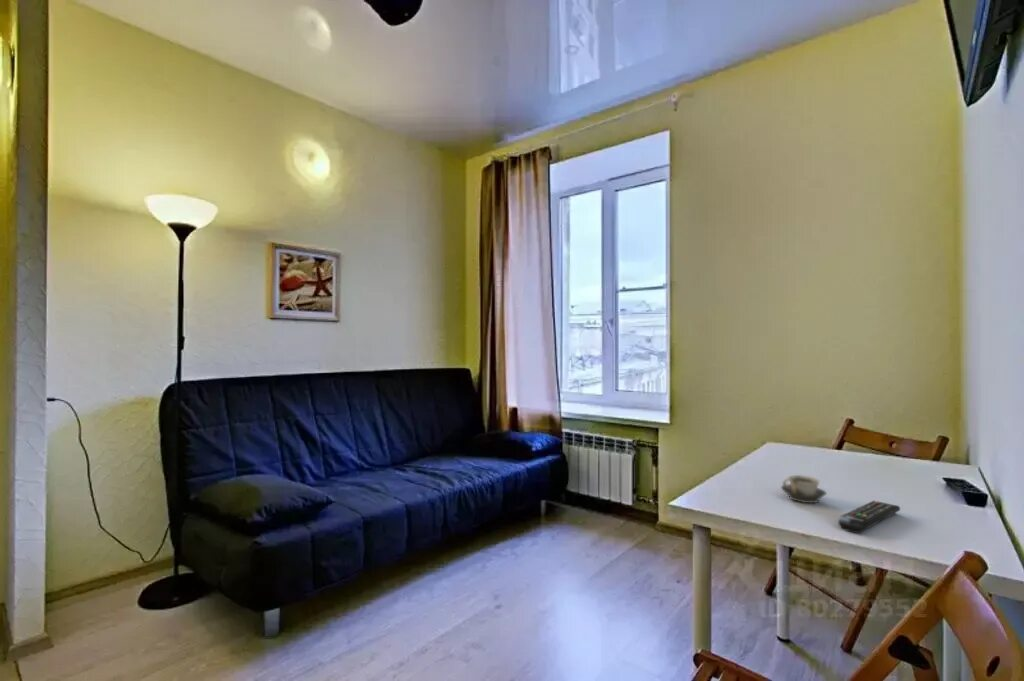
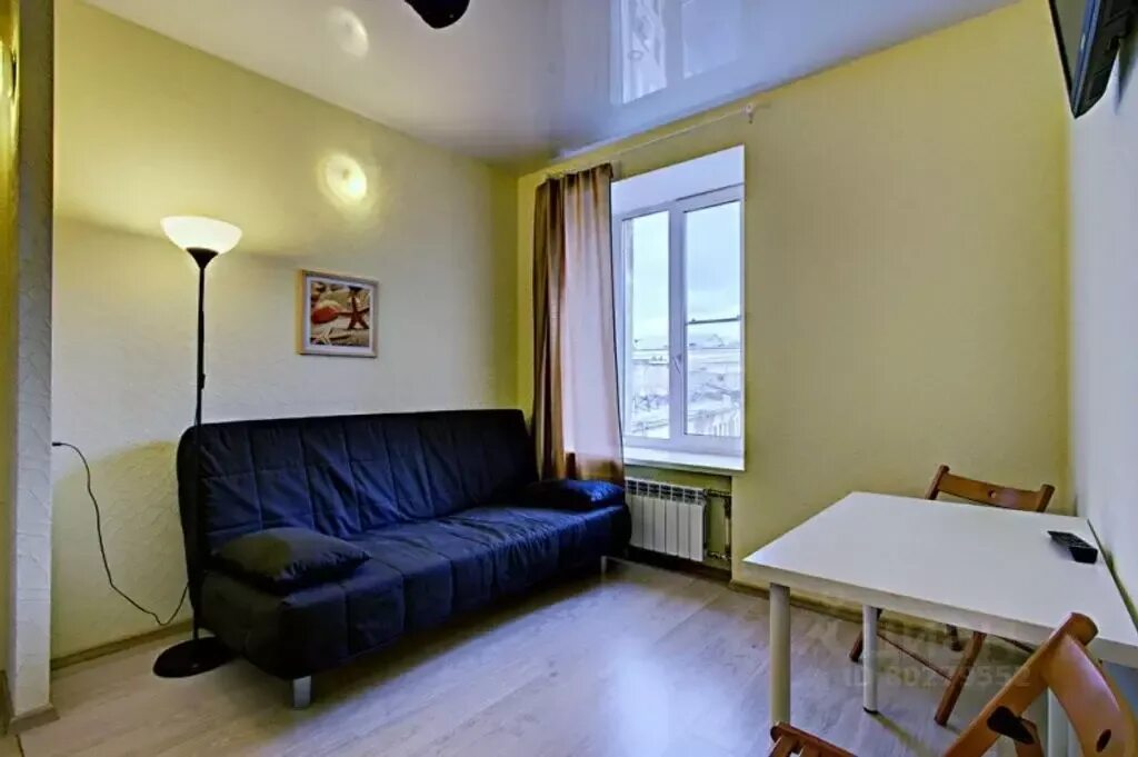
- remote control [837,500,901,534]
- cup [780,474,828,504]
